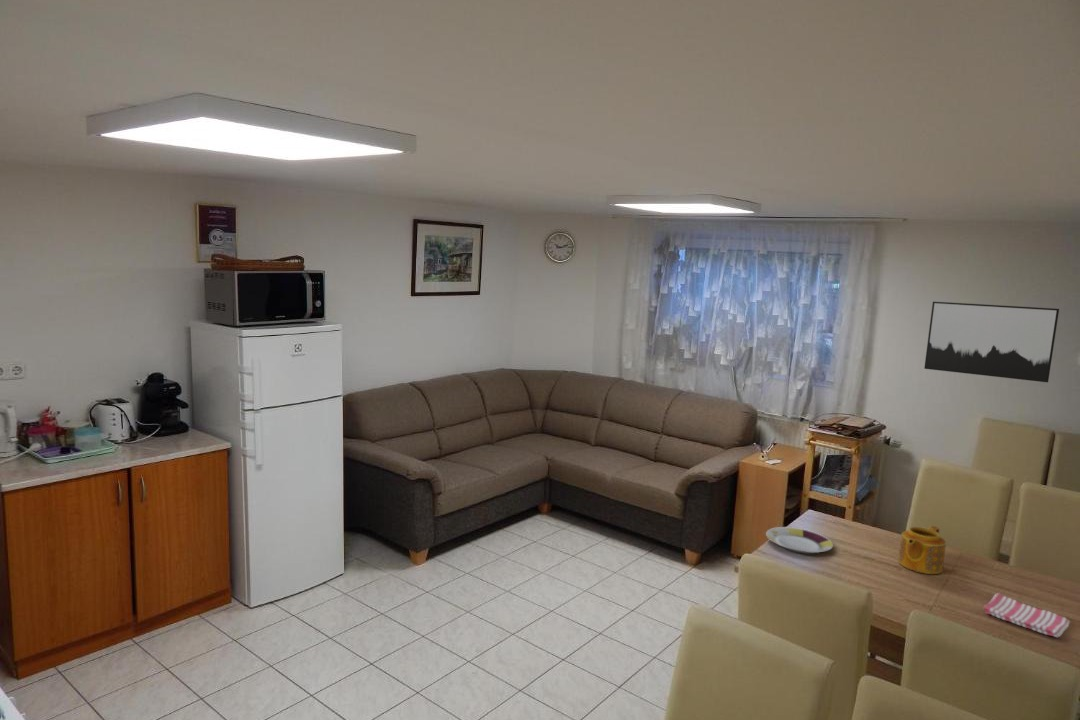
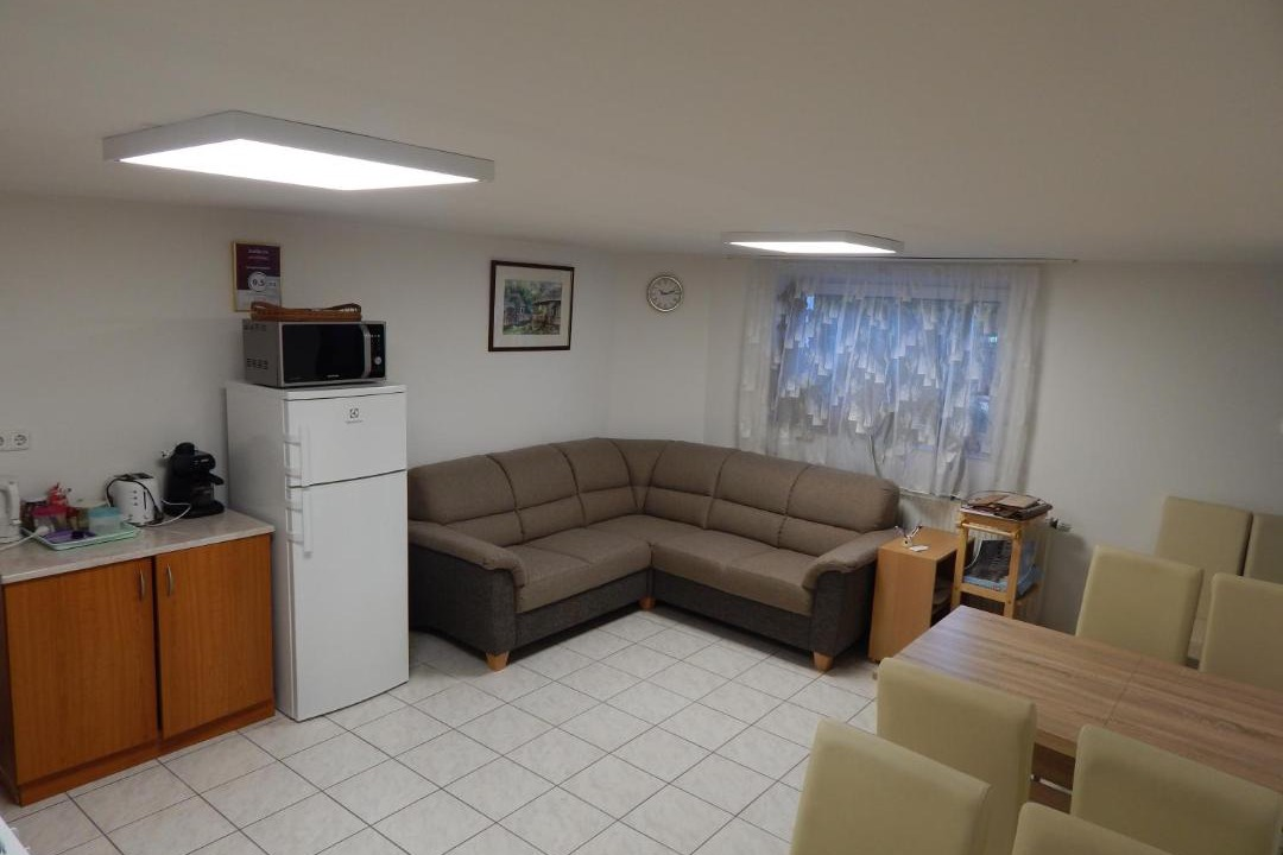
- wall art [923,301,1060,383]
- plate [765,526,834,554]
- teapot [897,525,947,575]
- dish towel [982,592,1071,638]
